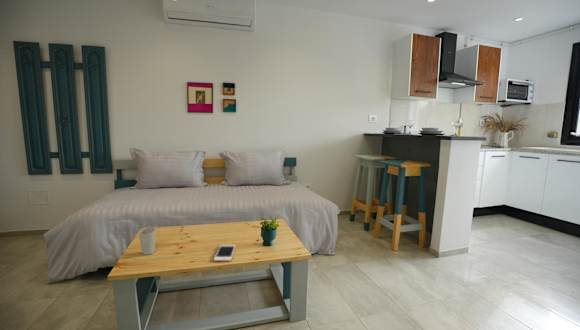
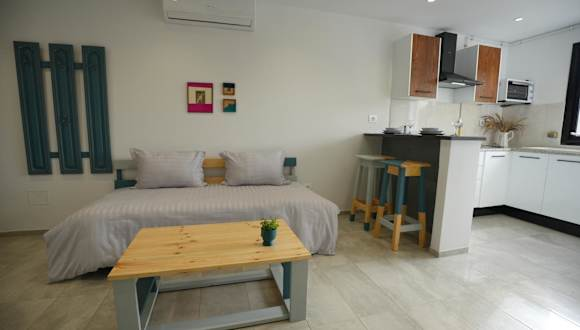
- cup [138,226,157,256]
- cell phone [213,244,237,262]
